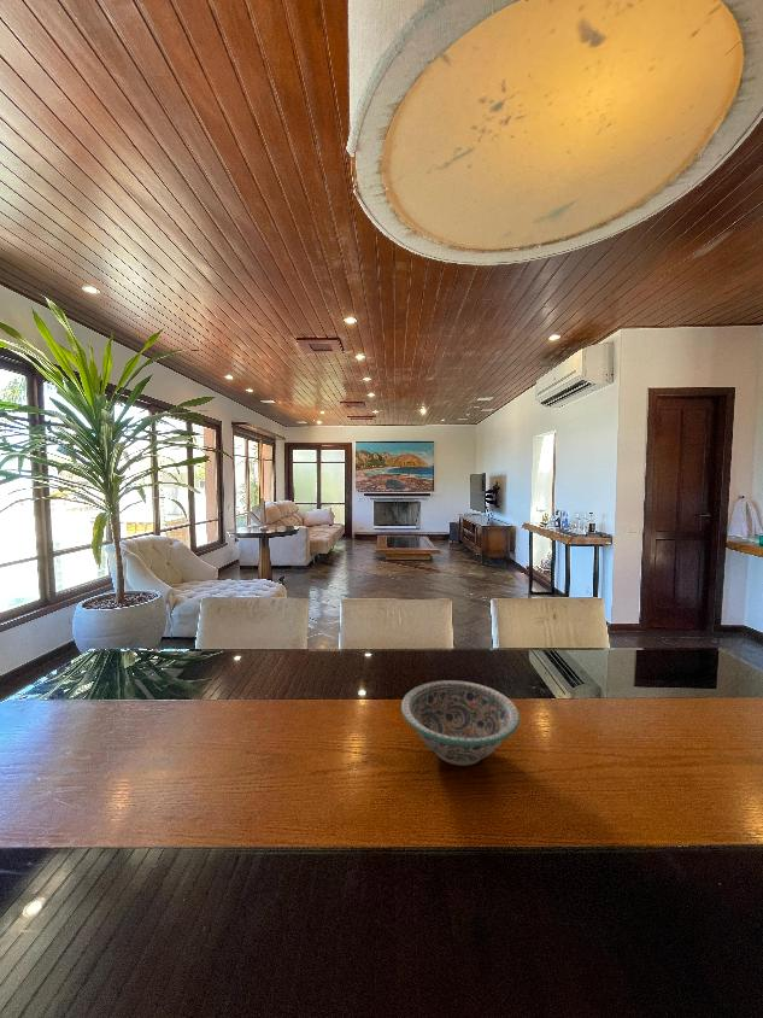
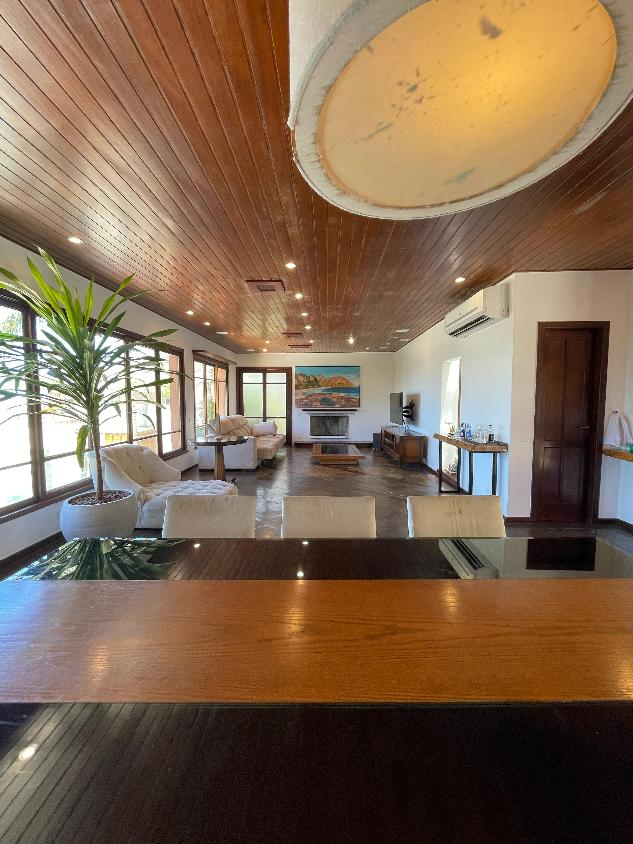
- decorative bowl [400,679,521,767]
